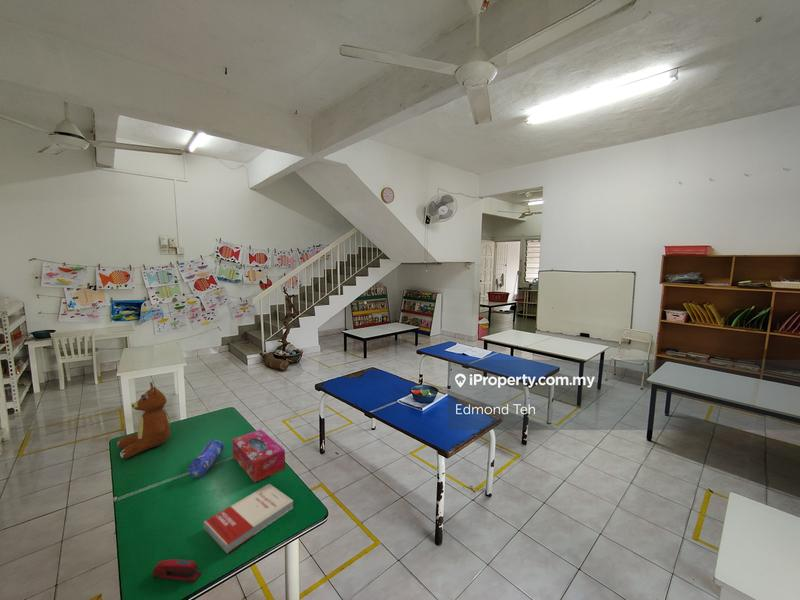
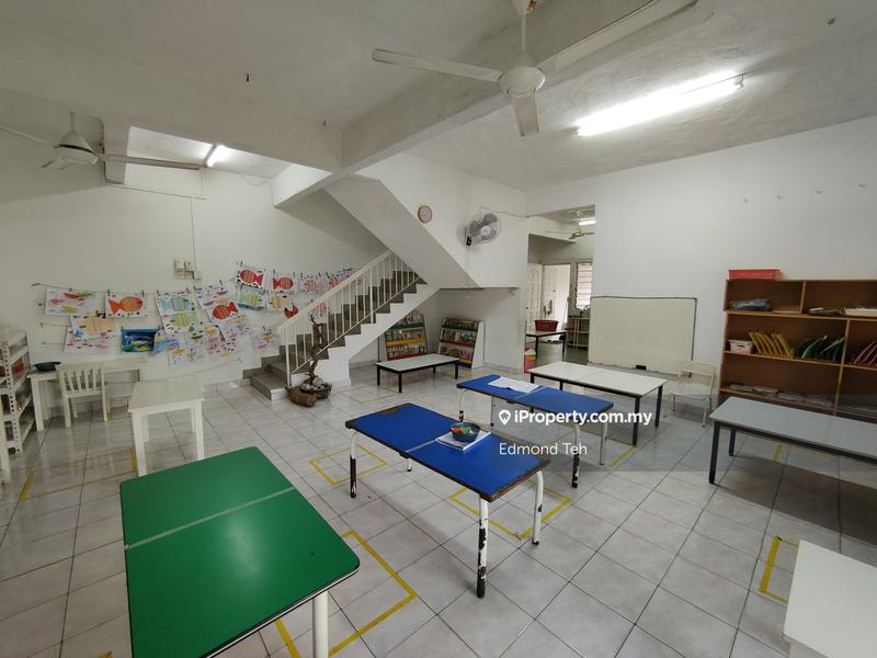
- teddy bear [116,381,171,459]
- stapler [152,558,202,583]
- pencil case [188,439,225,479]
- book [203,483,294,554]
- tissue box [231,428,286,483]
